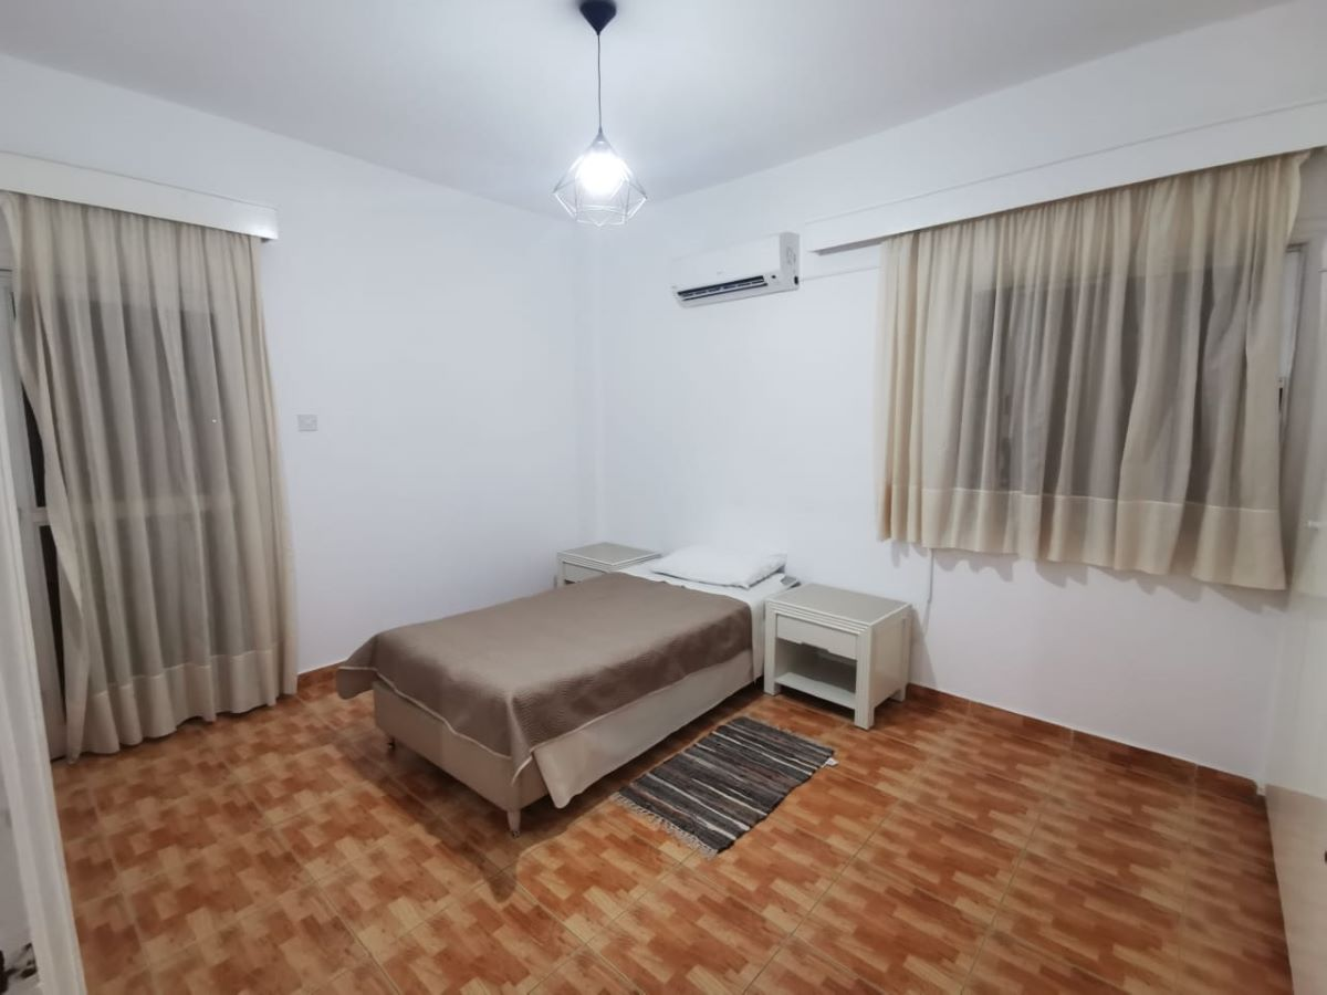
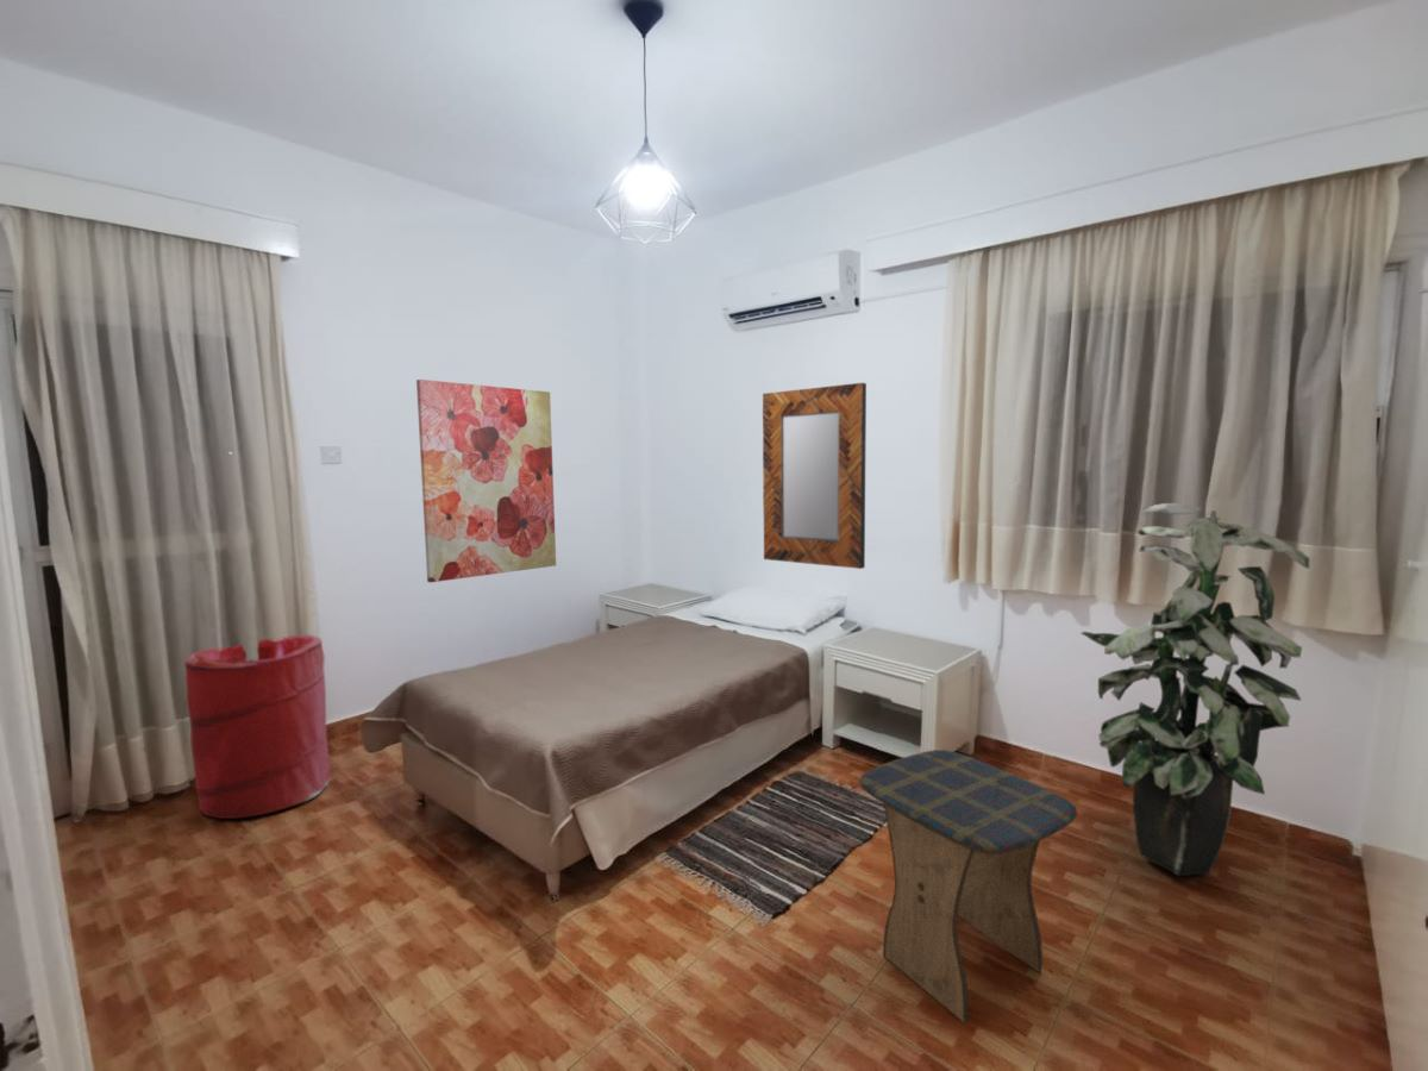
+ stool [858,749,1078,1023]
+ indoor plant [1079,502,1311,877]
+ wall art [415,378,557,583]
+ home mirror [762,382,868,570]
+ laundry hamper [183,633,331,820]
